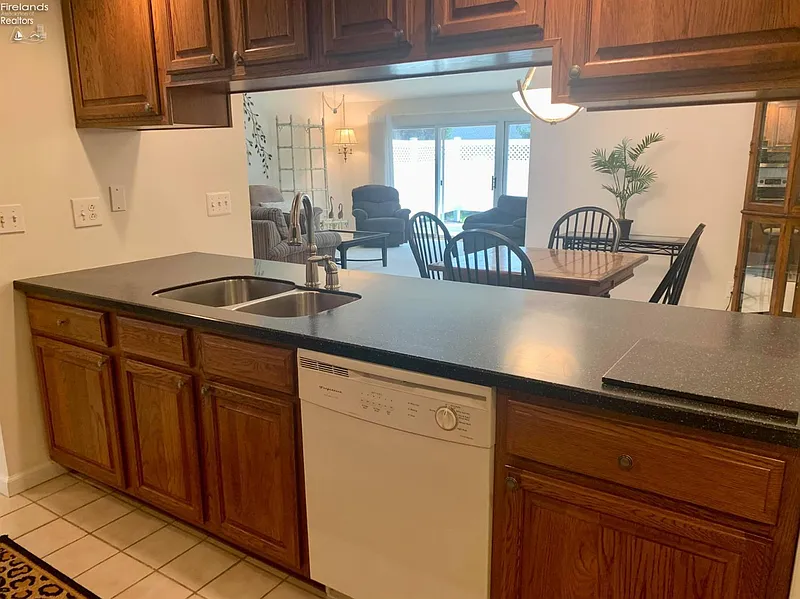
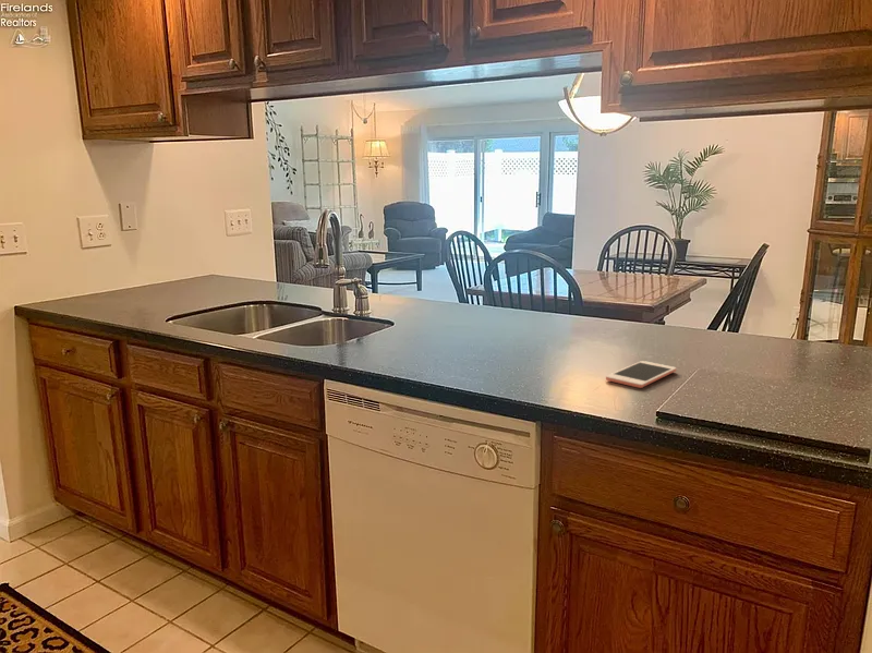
+ cell phone [605,360,677,389]
